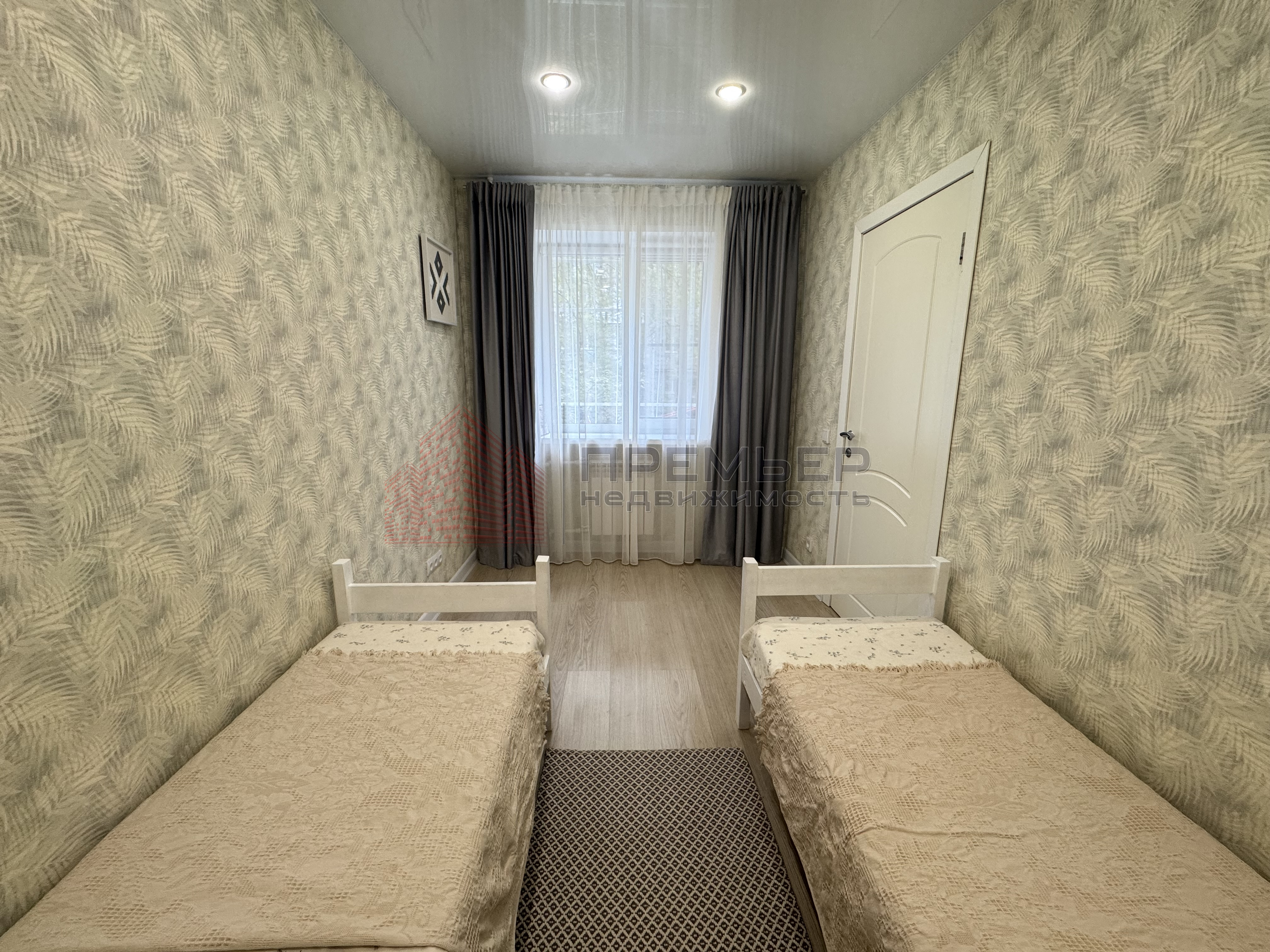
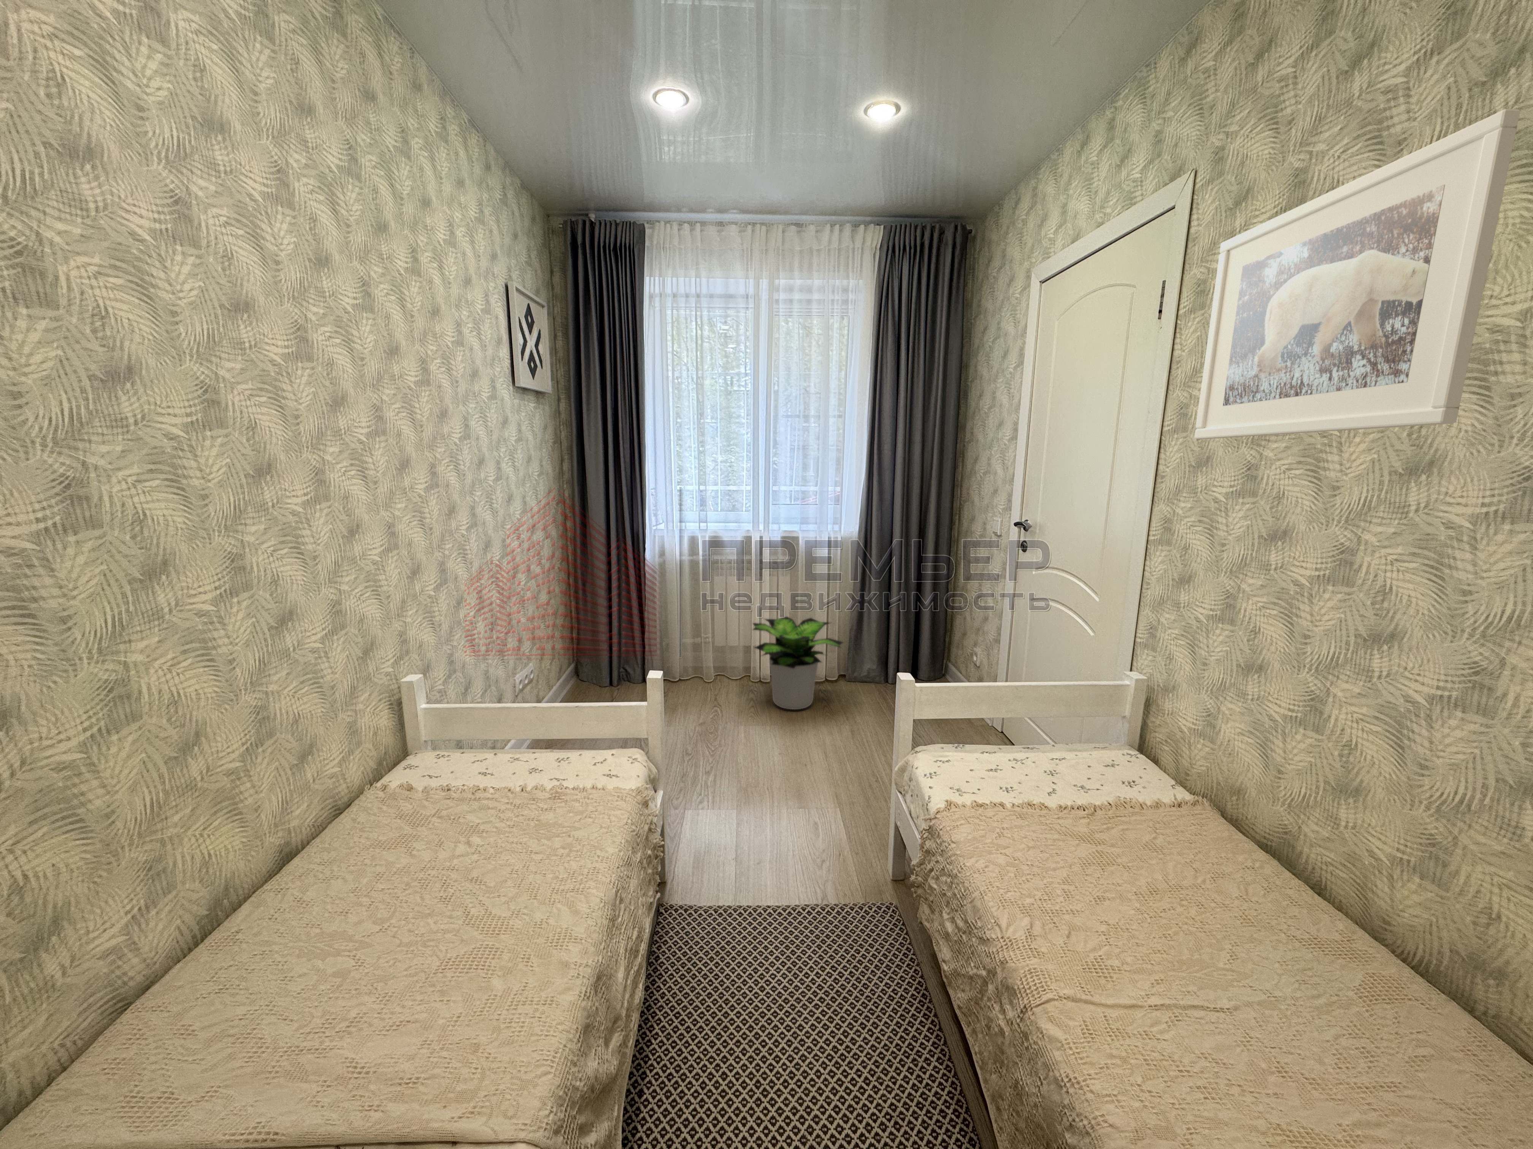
+ potted plant [752,616,845,710]
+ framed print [1194,109,1521,439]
